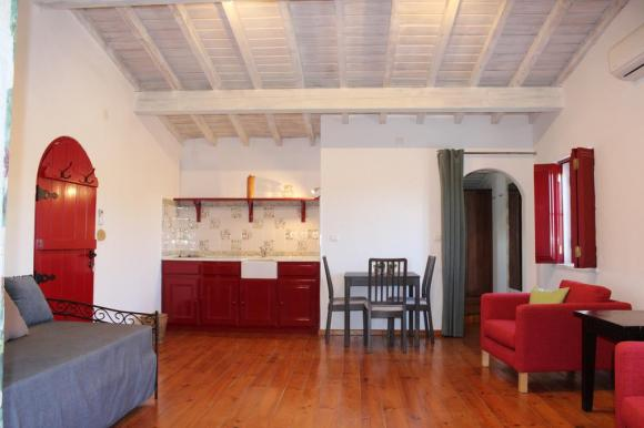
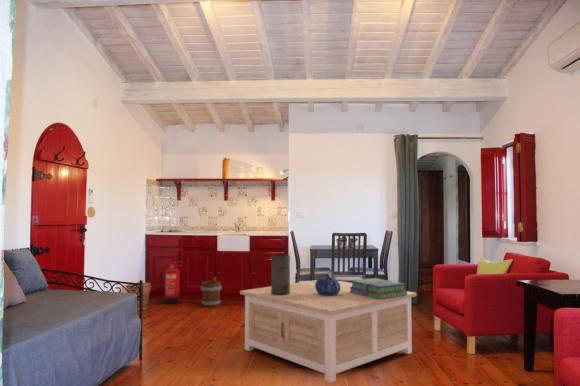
+ stack of books [349,277,408,299]
+ fire extinguisher [159,260,184,305]
+ vase [270,254,291,295]
+ bucket [199,276,223,308]
+ decorative bowl [315,276,341,295]
+ coffee table [239,279,418,384]
